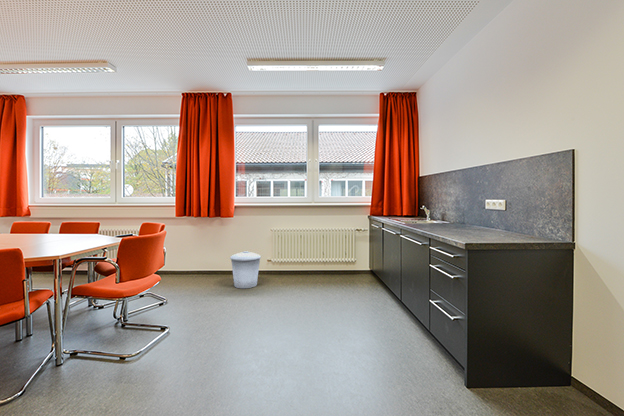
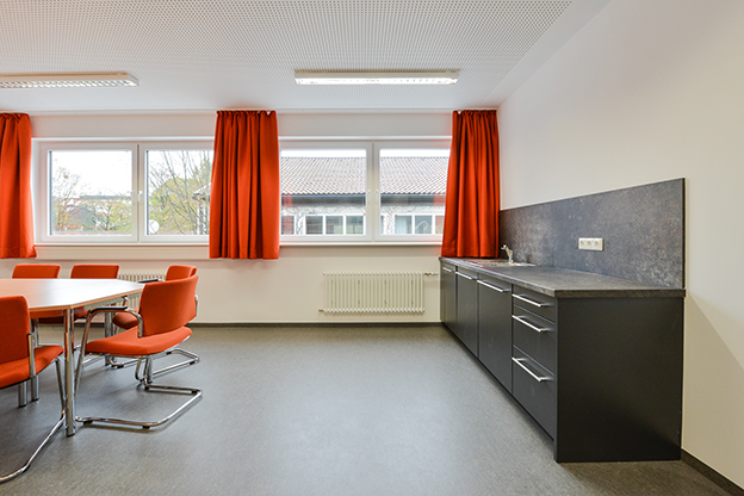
- trash can [229,250,262,289]
